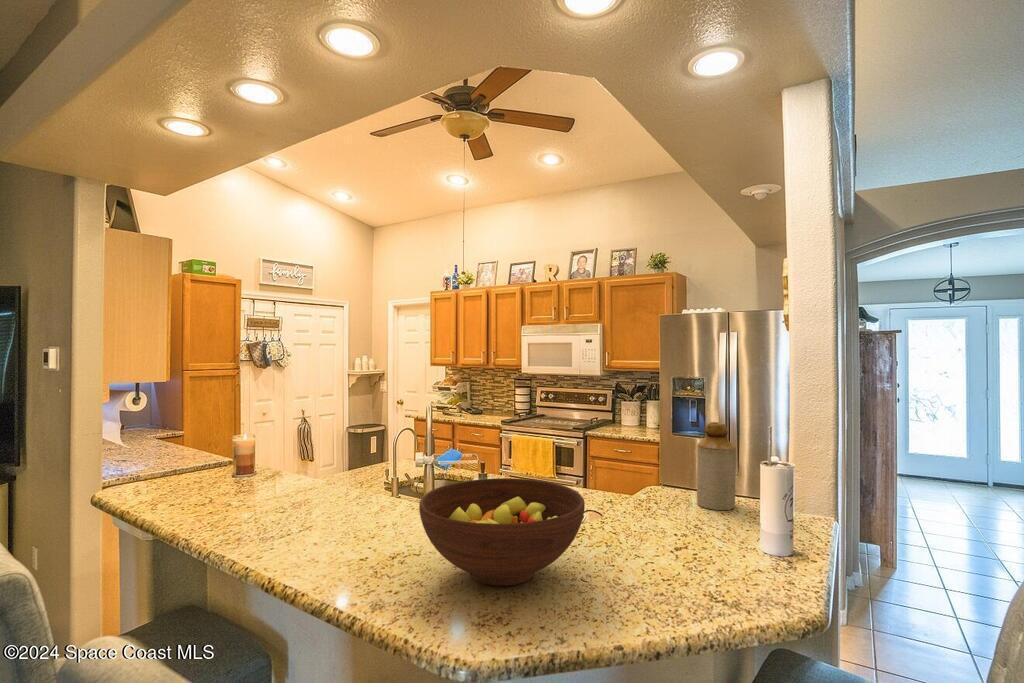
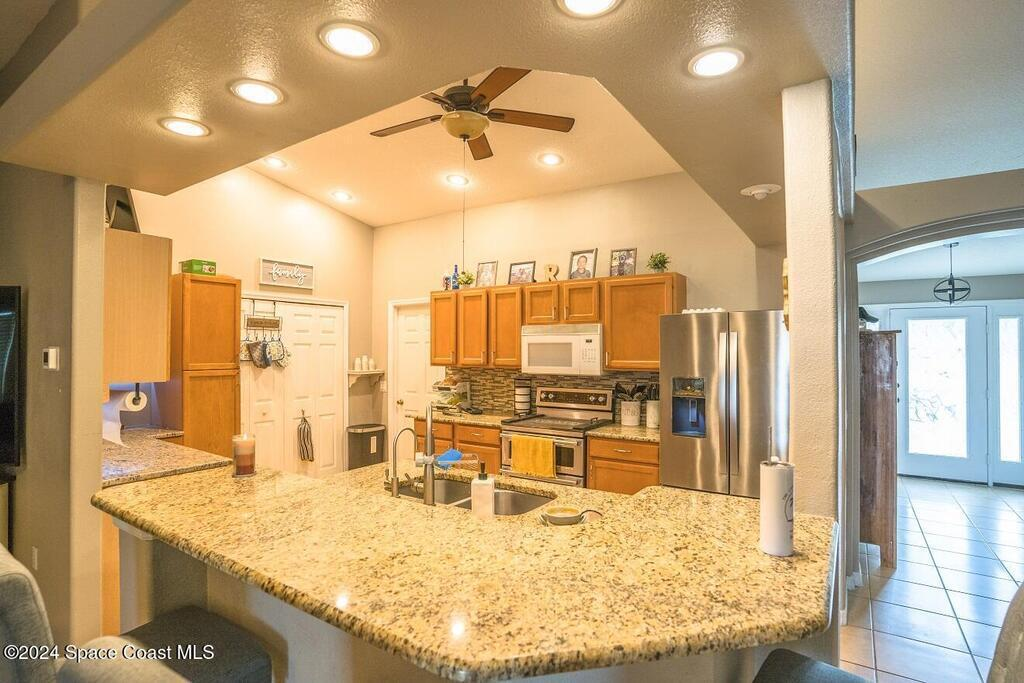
- fruit bowl [418,477,586,587]
- bottle [696,421,737,511]
